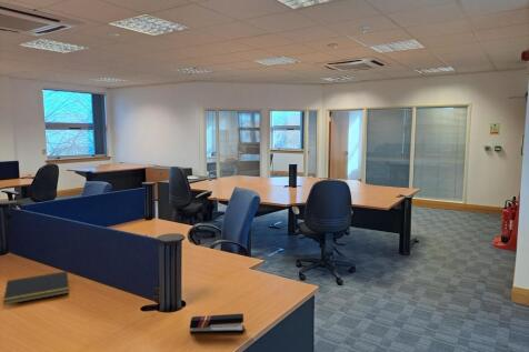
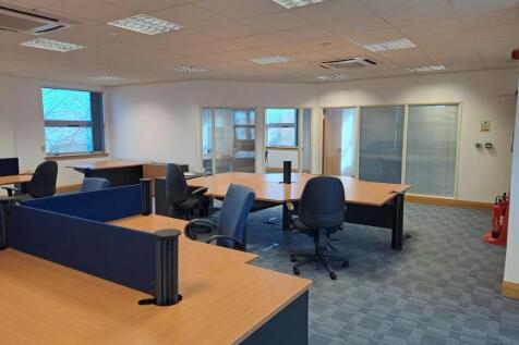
- stapler [189,312,246,334]
- notepad [2,270,70,306]
